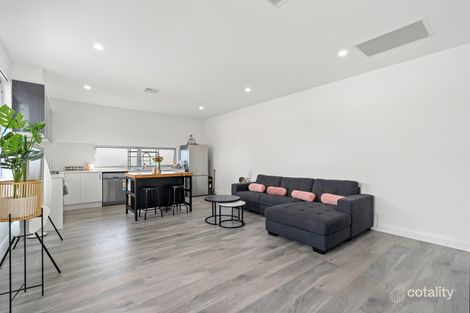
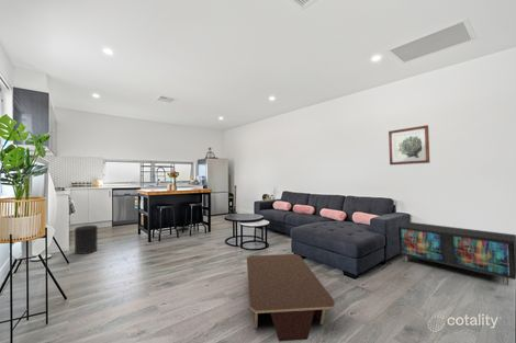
+ trash can [74,225,99,255]
+ storage cabinet [397,221,516,286]
+ coffee table [246,253,336,342]
+ wall art [388,124,430,165]
